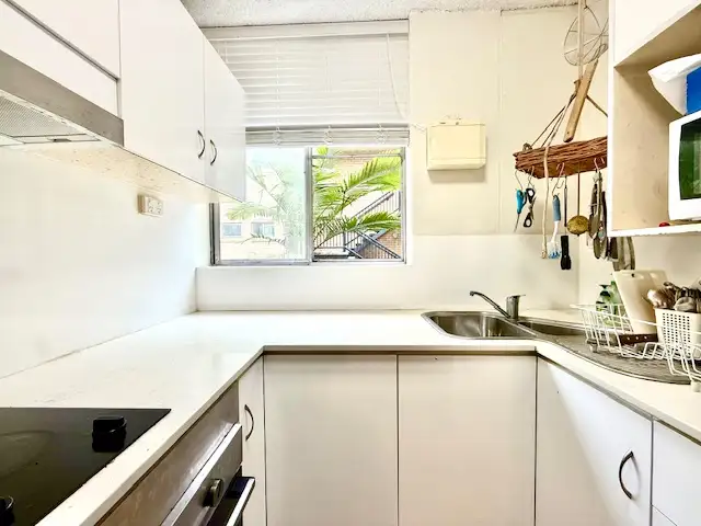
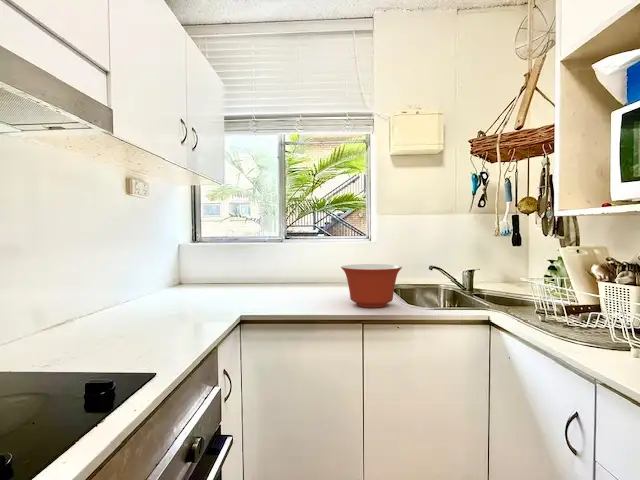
+ mixing bowl [340,263,403,309]
